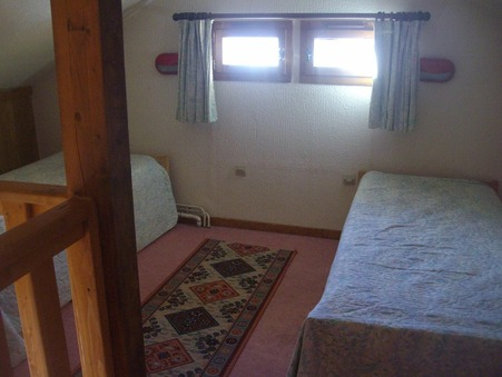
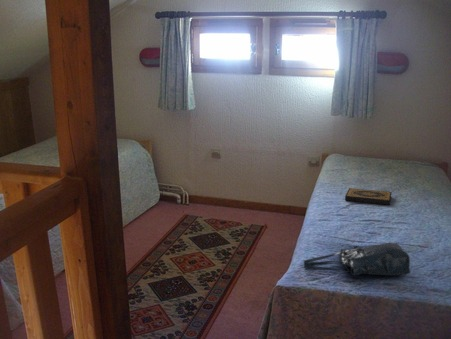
+ hardback book [344,187,393,206]
+ tote bag [303,242,411,276]
